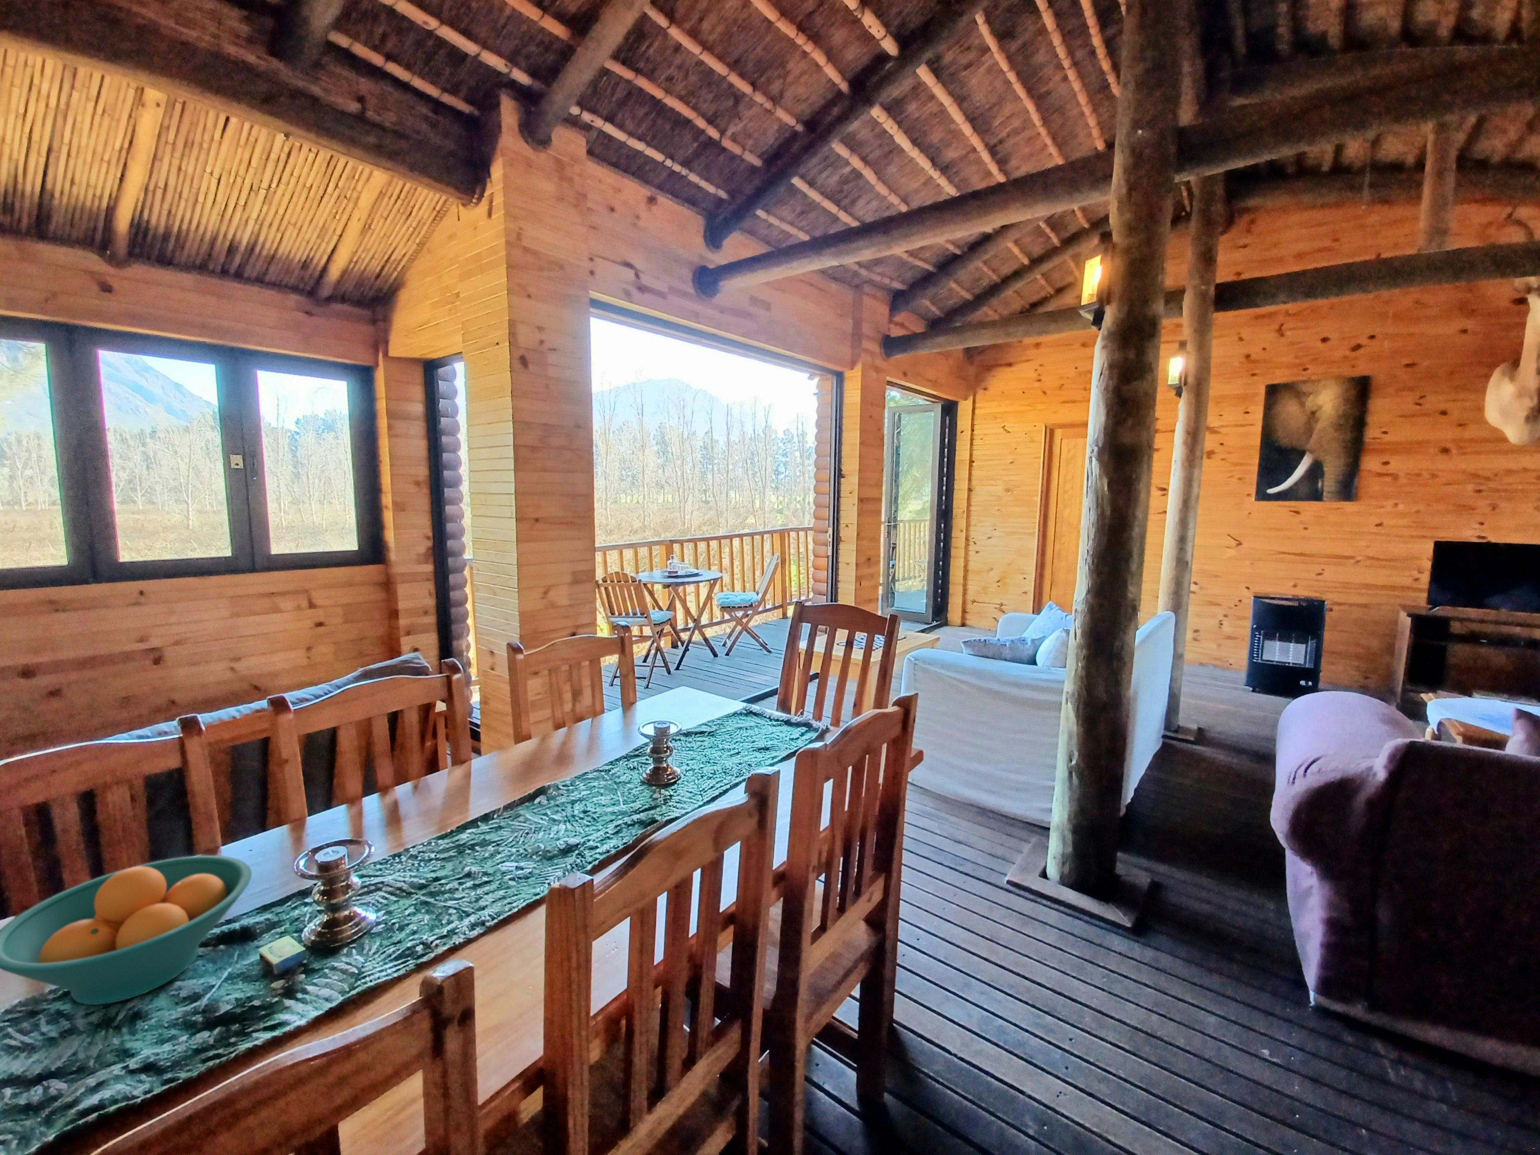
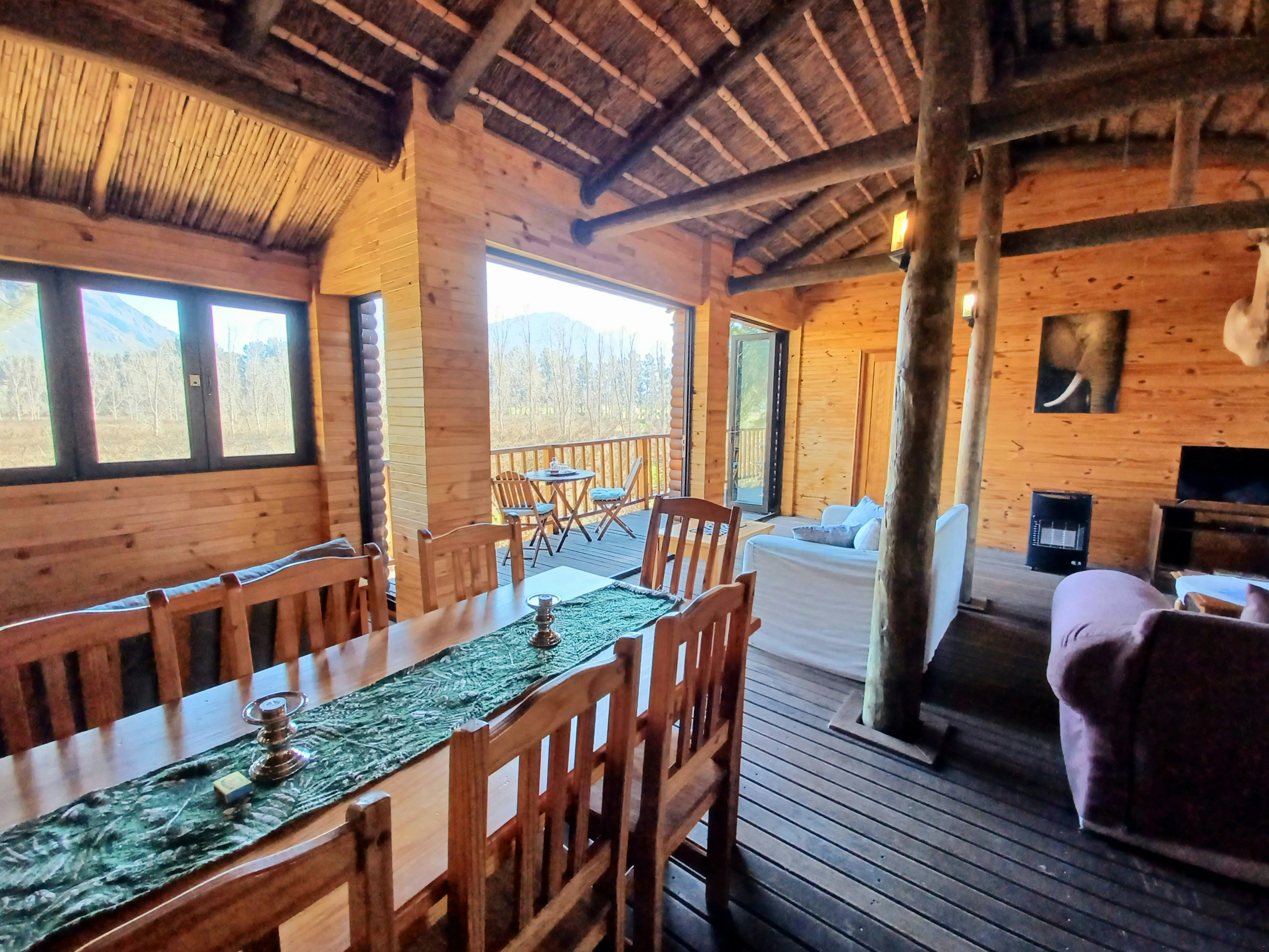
- fruit bowl [0,855,252,1006]
